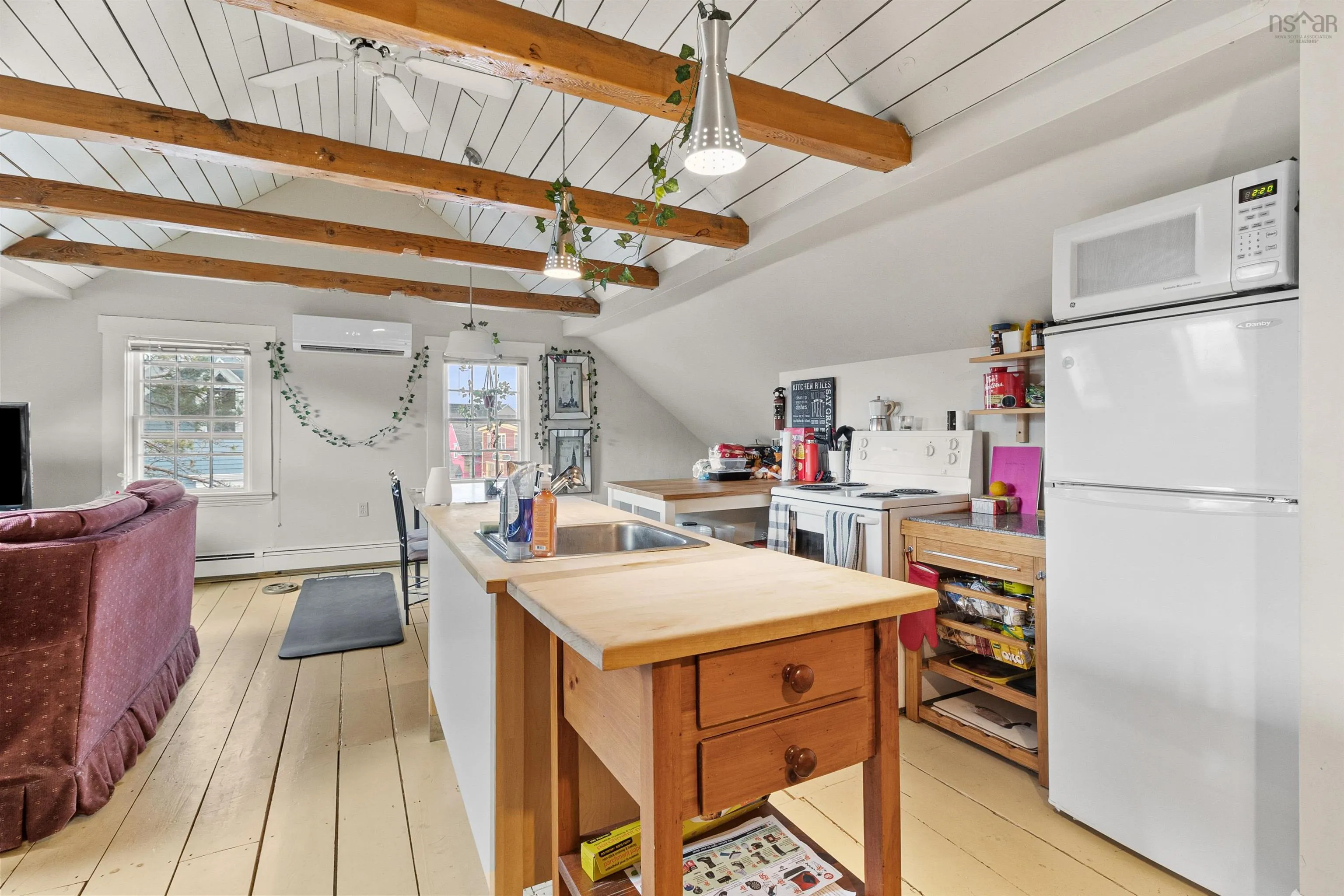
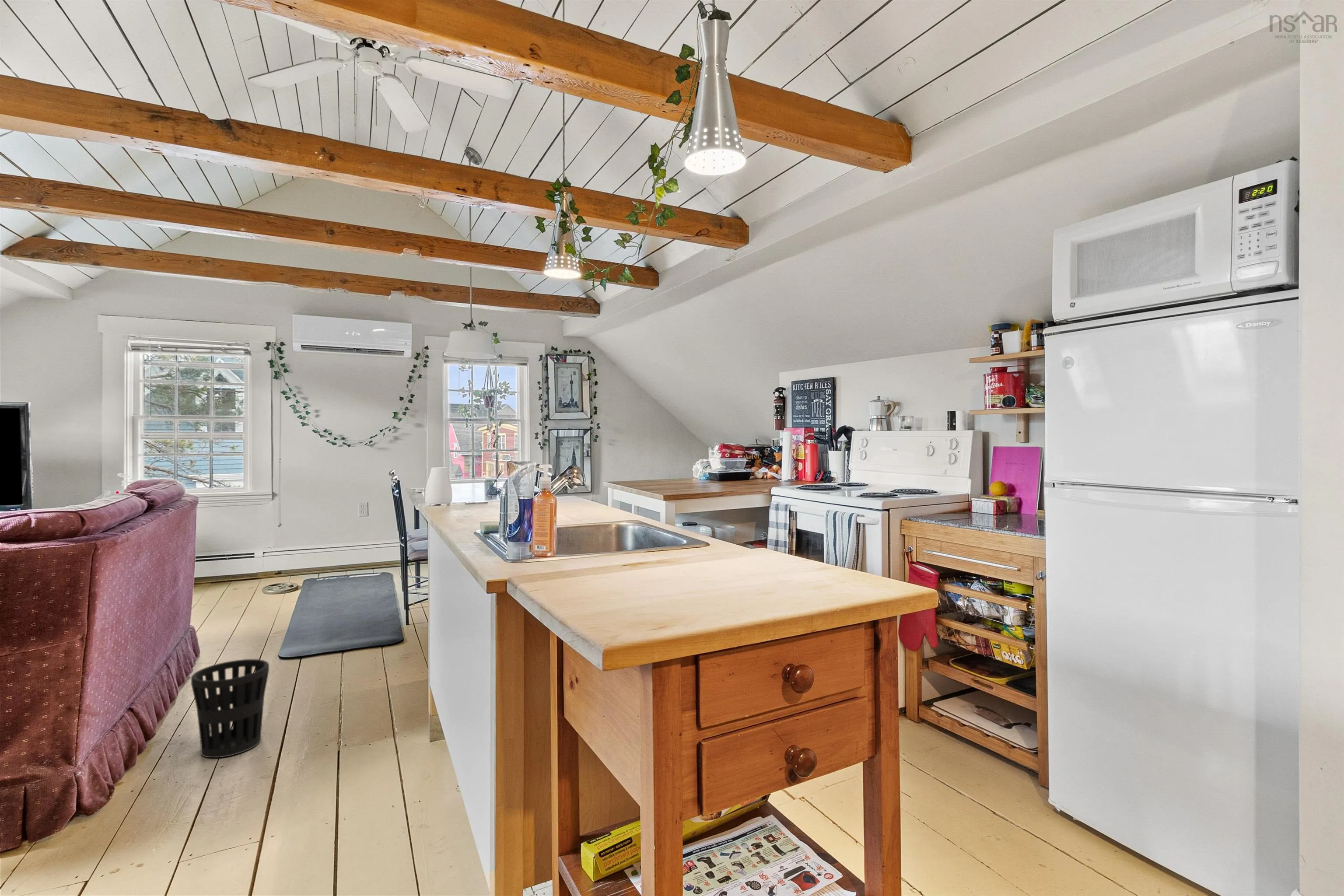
+ wastebasket [191,659,269,758]
